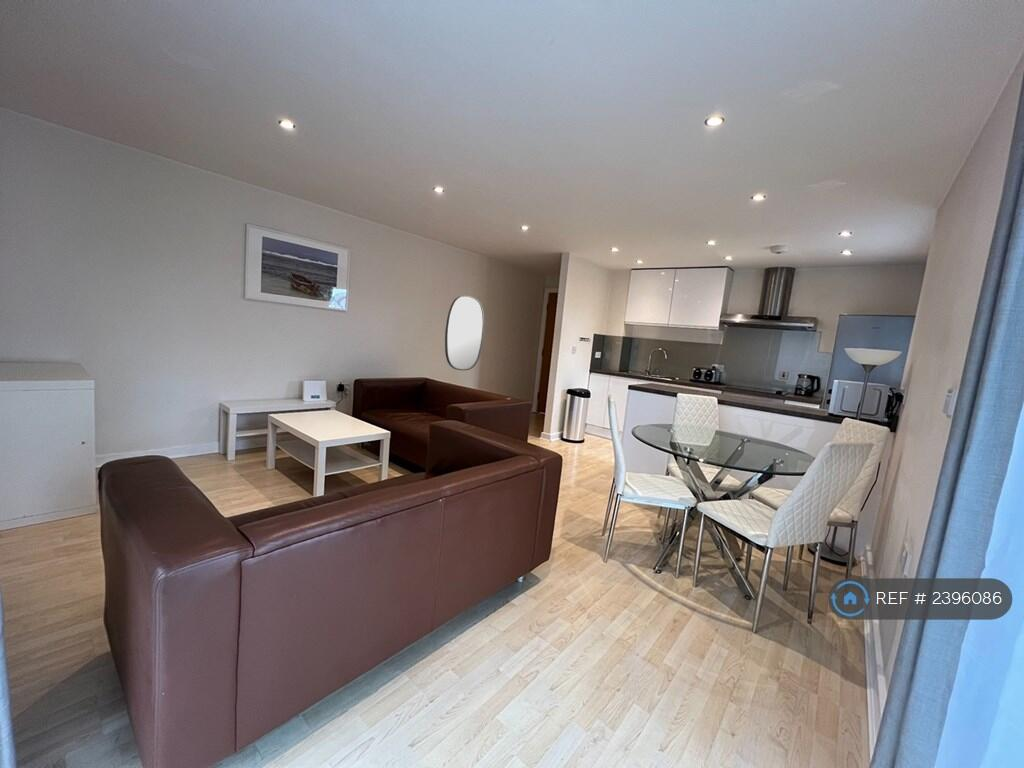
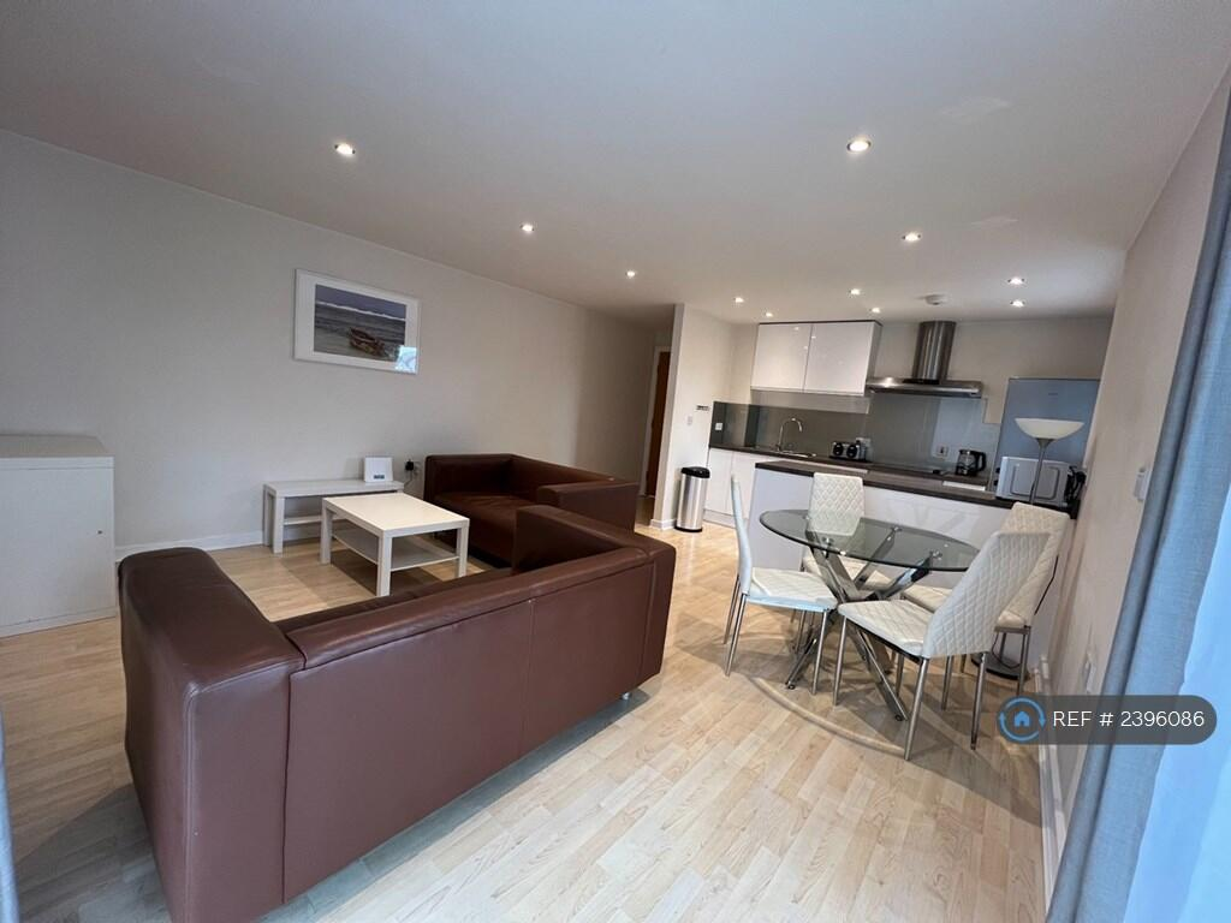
- home mirror [444,295,485,371]
